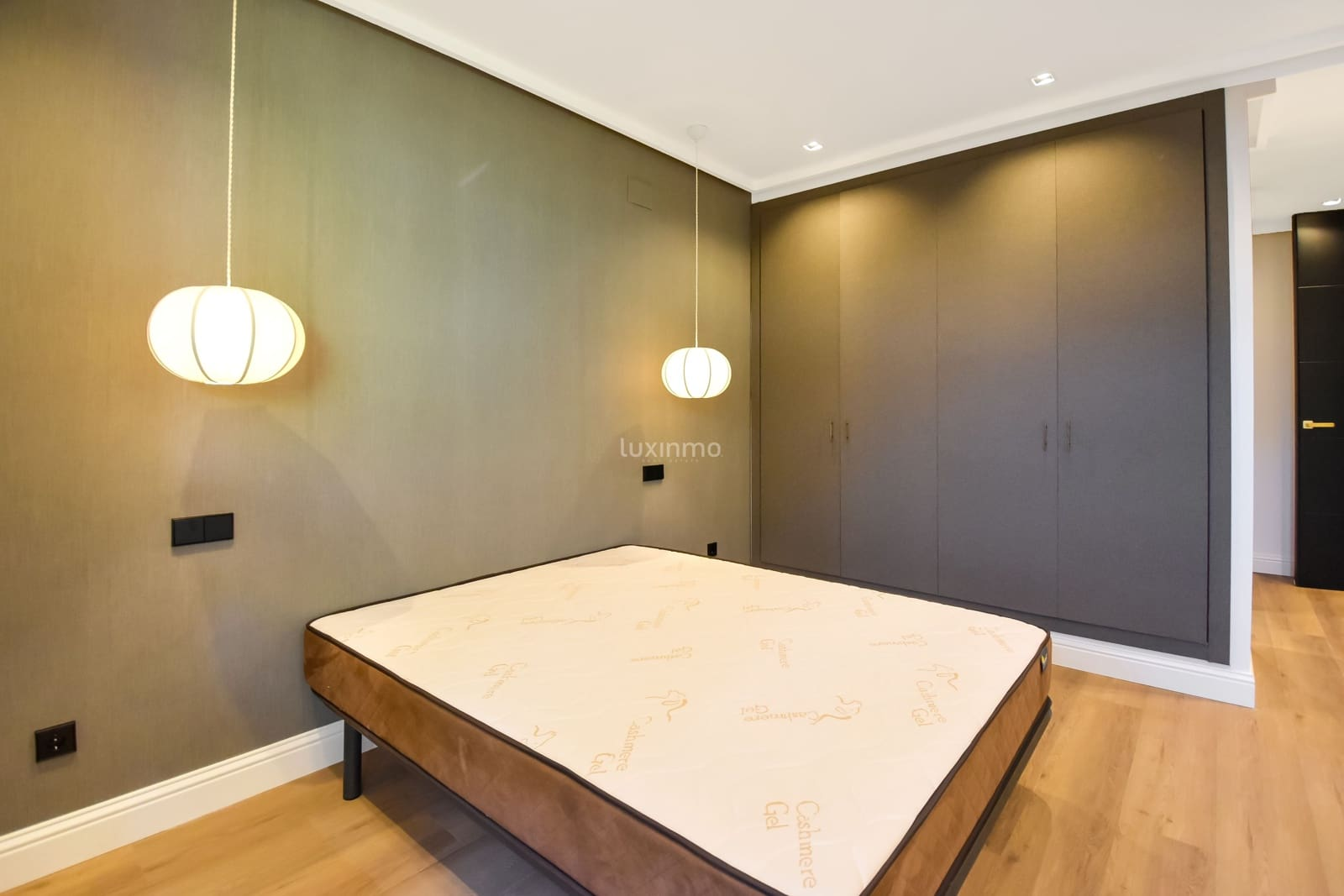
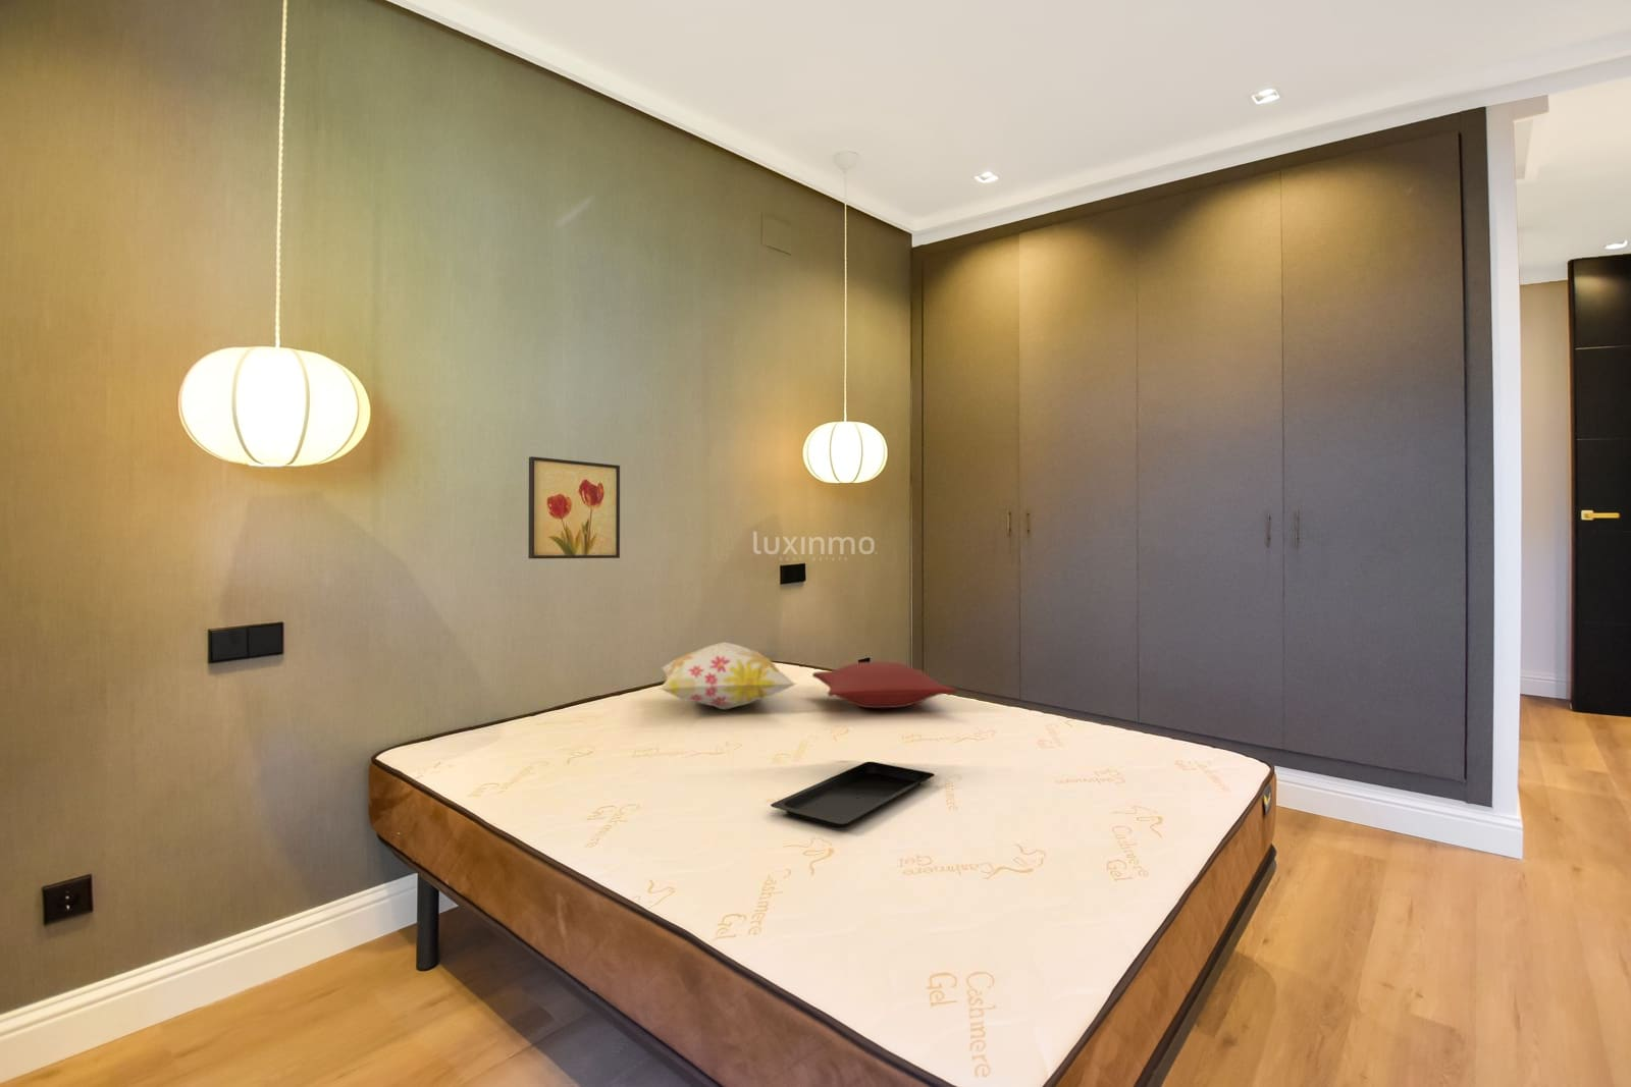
+ decorative pillow [657,641,797,711]
+ serving tray [769,761,936,829]
+ wall art [527,455,621,559]
+ pillow [812,660,957,708]
